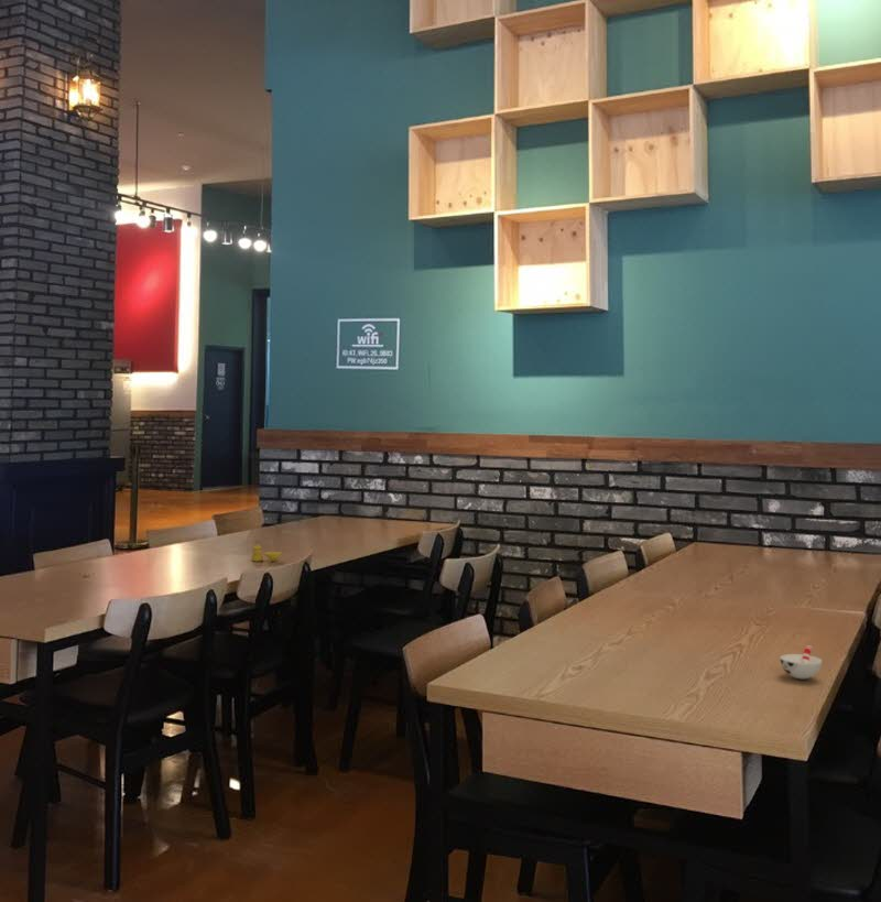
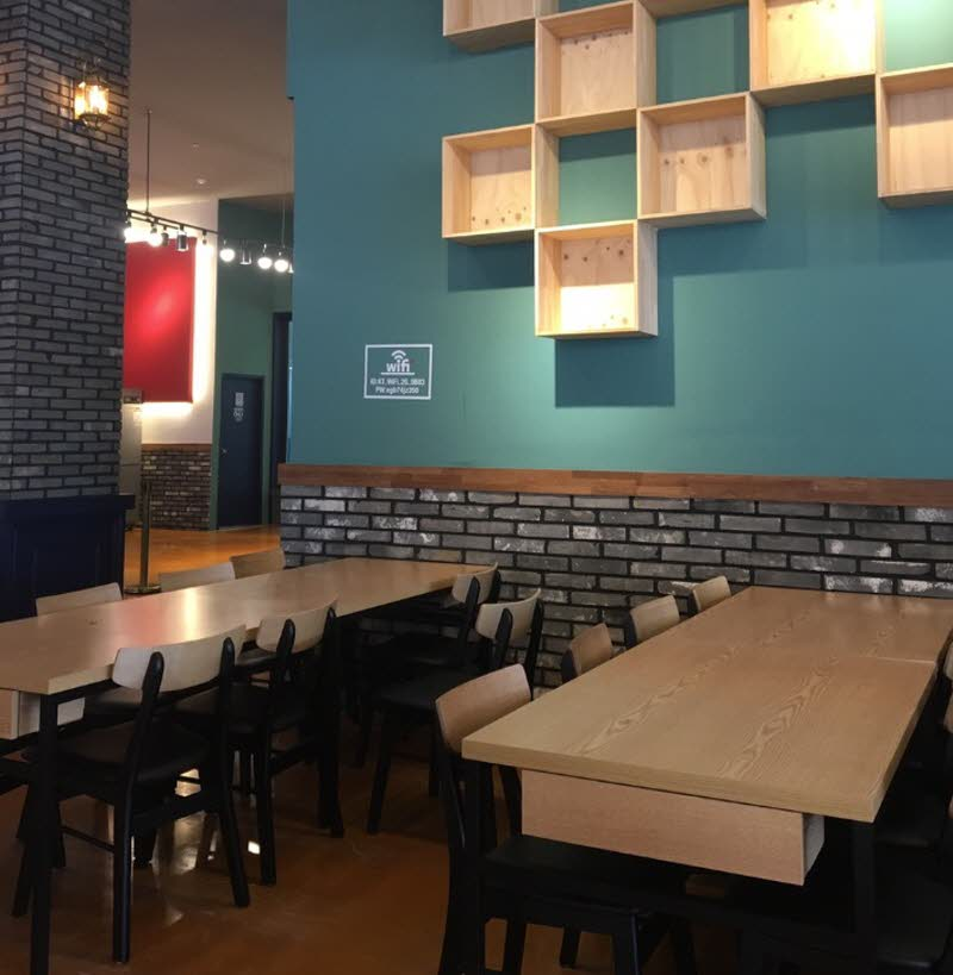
- cup [779,644,823,680]
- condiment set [251,543,283,563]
